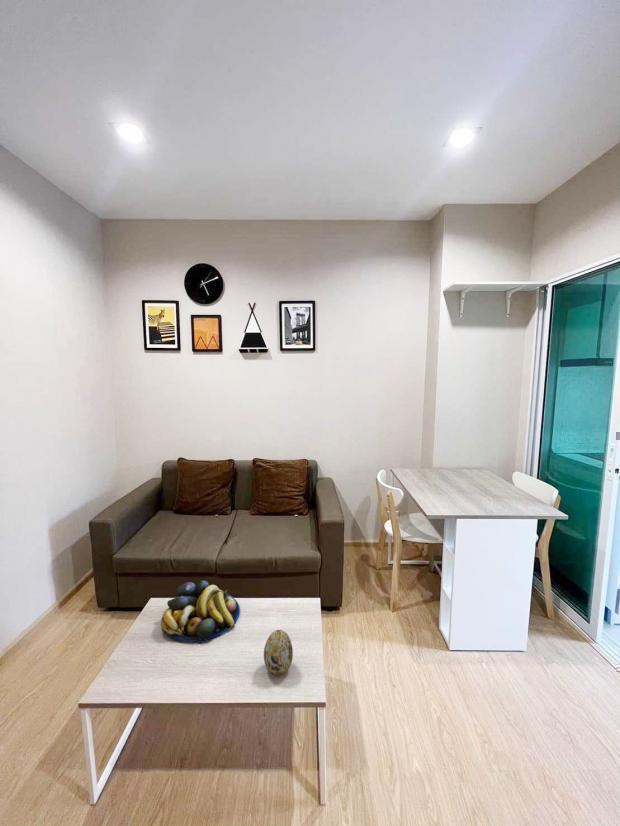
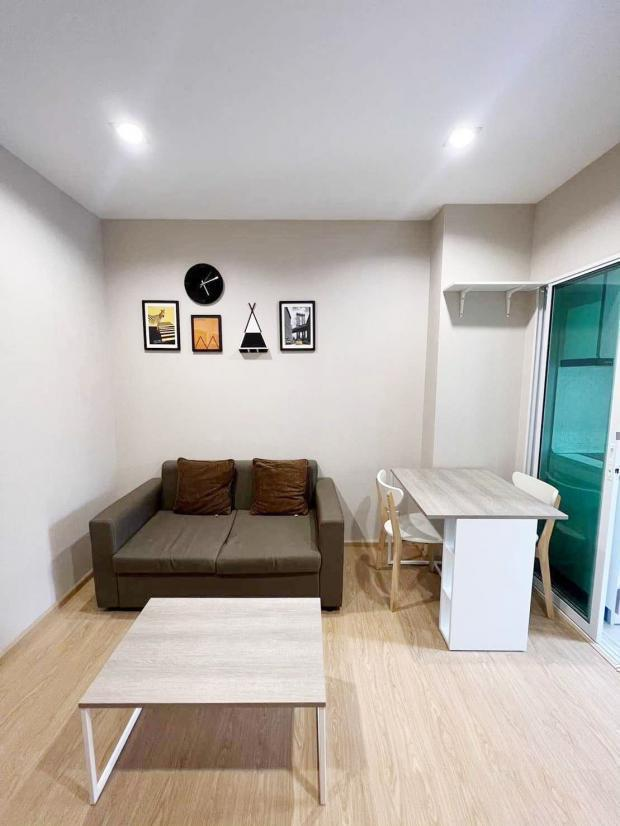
- fruit bowl [161,580,241,645]
- decorative egg [263,629,294,676]
